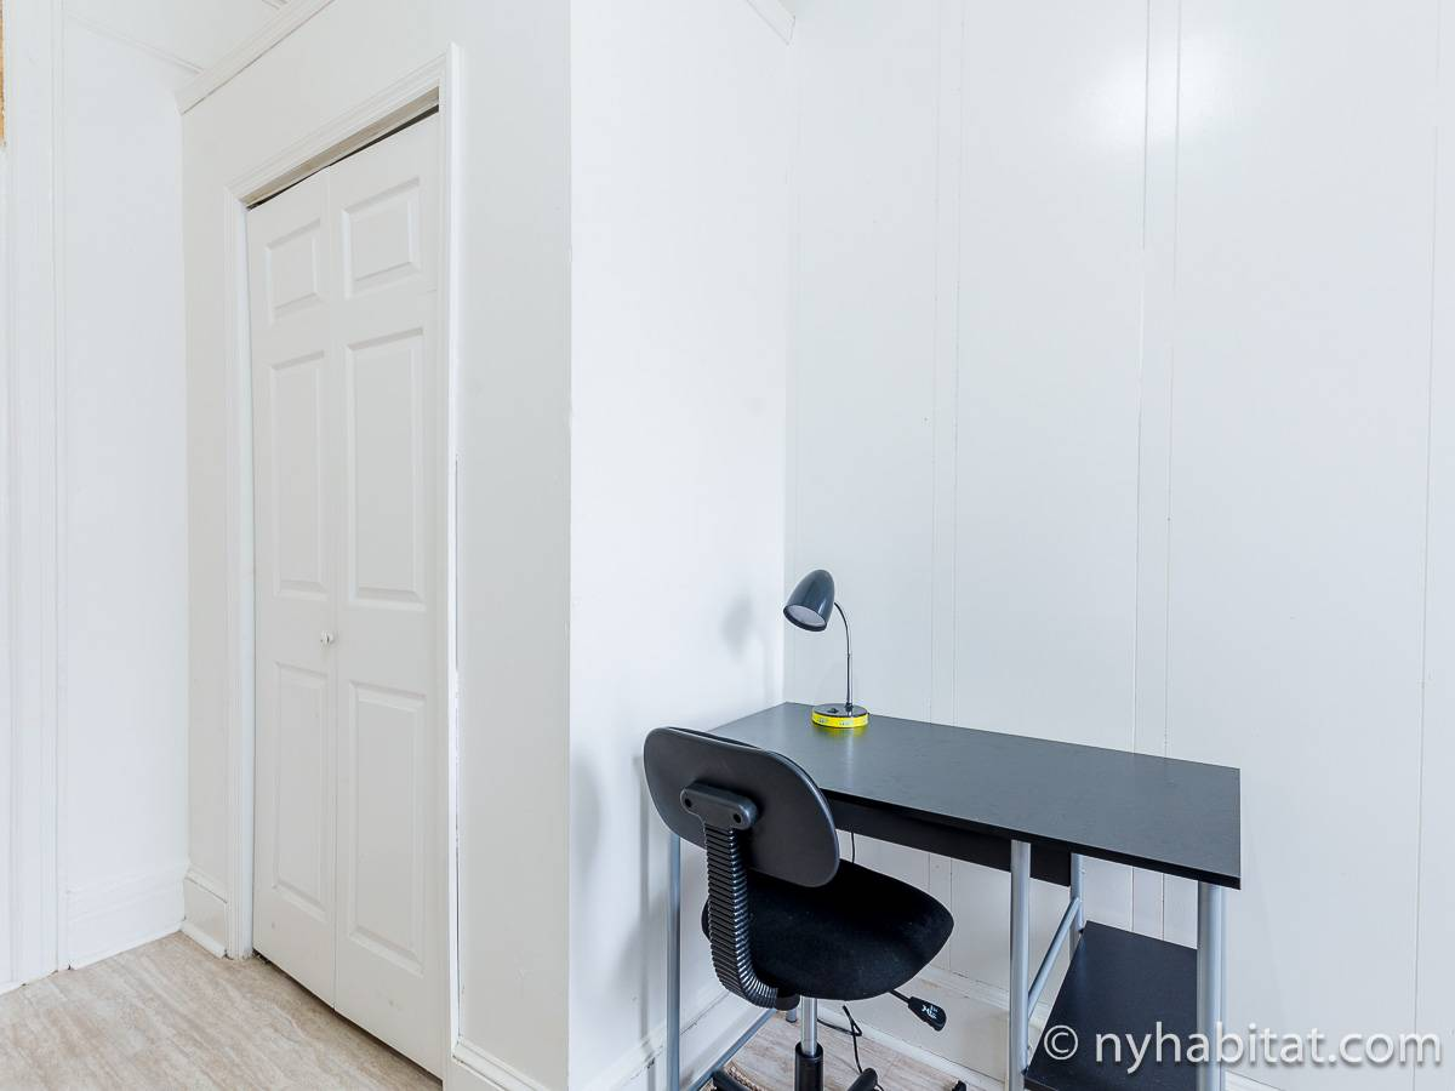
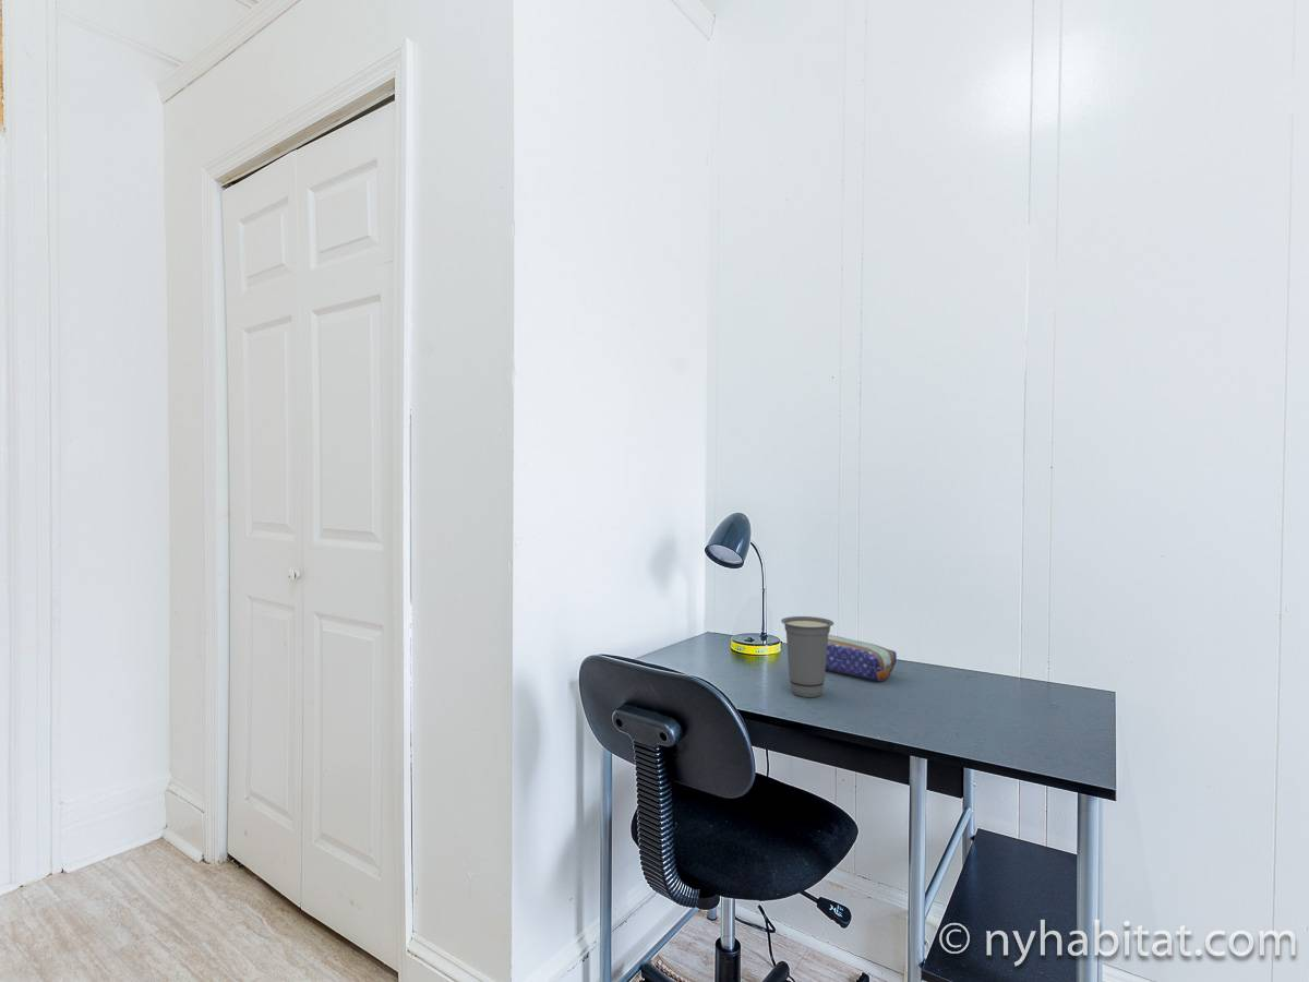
+ cup [780,615,834,698]
+ pencil case [826,634,898,682]
